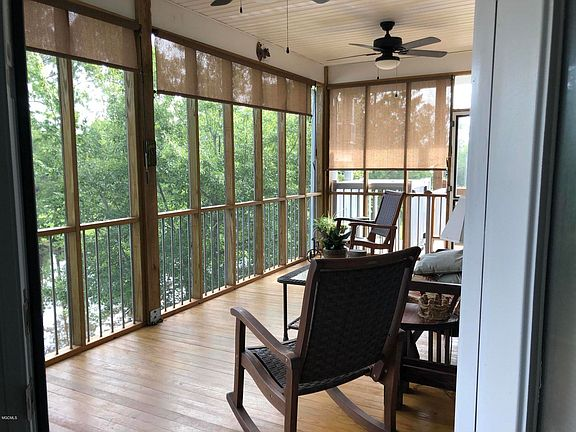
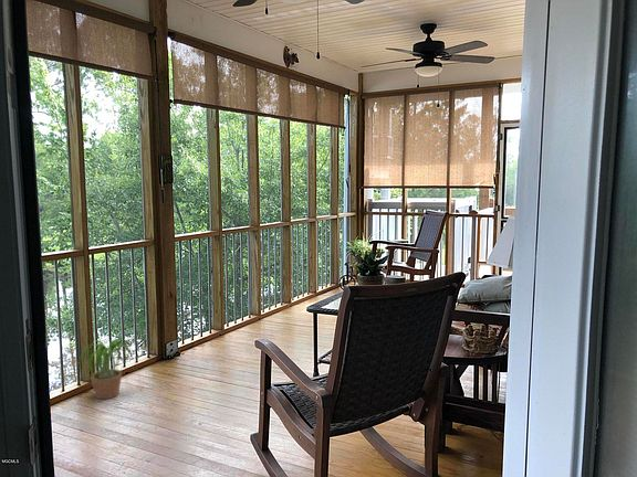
+ potted plant [76,338,137,400]
